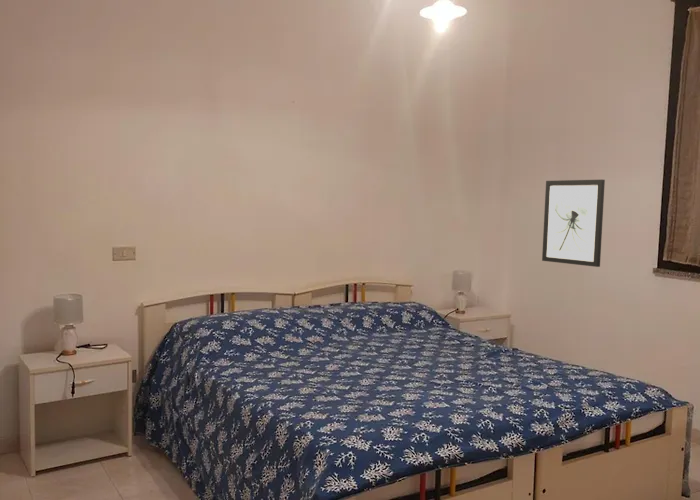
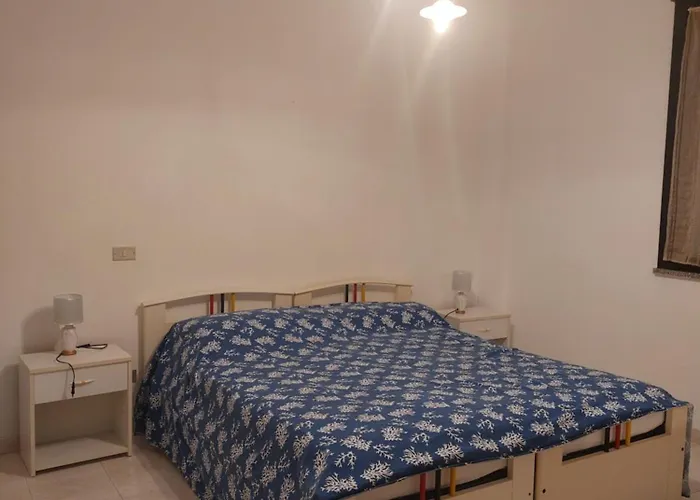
- wall art [541,179,606,268]
